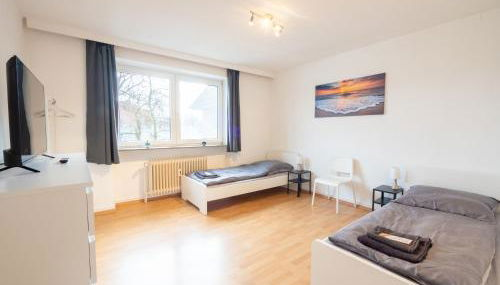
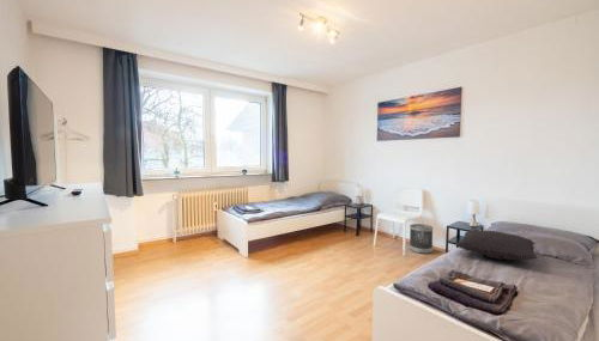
+ pillow [455,229,538,261]
+ wastebasket [409,223,434,255]
